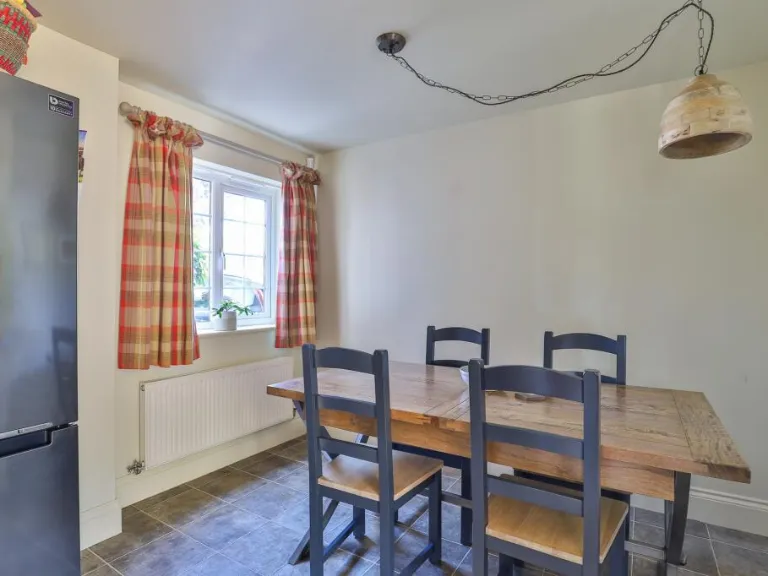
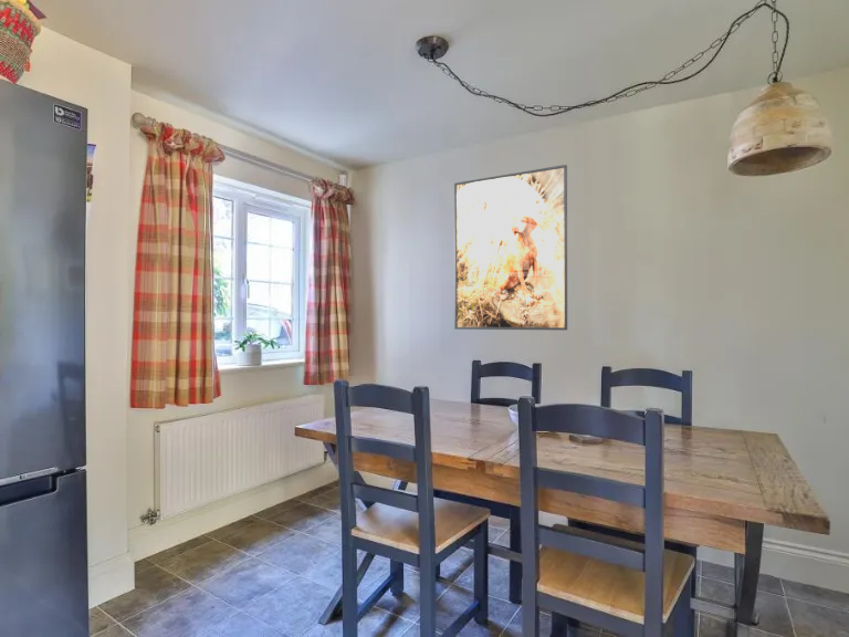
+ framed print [453,164,568,331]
